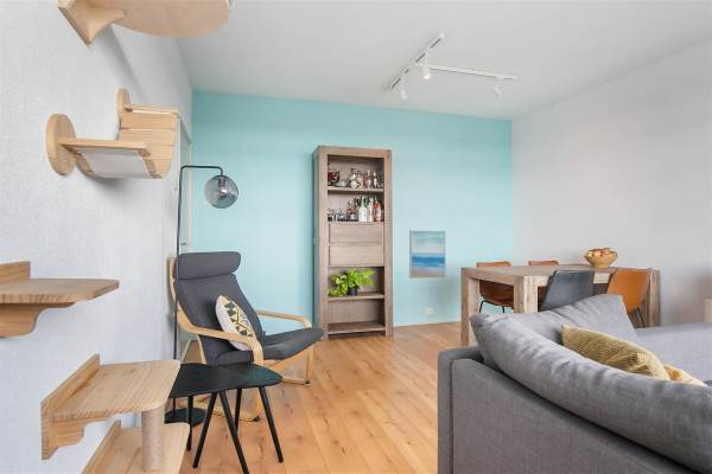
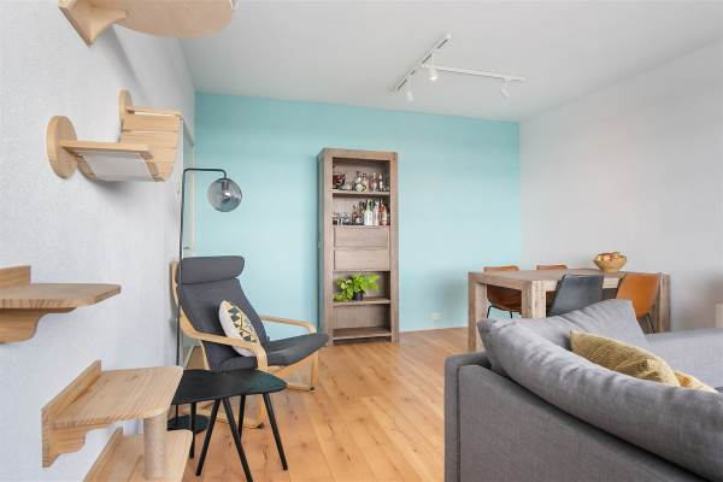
- wall art [408,229,447,280]
